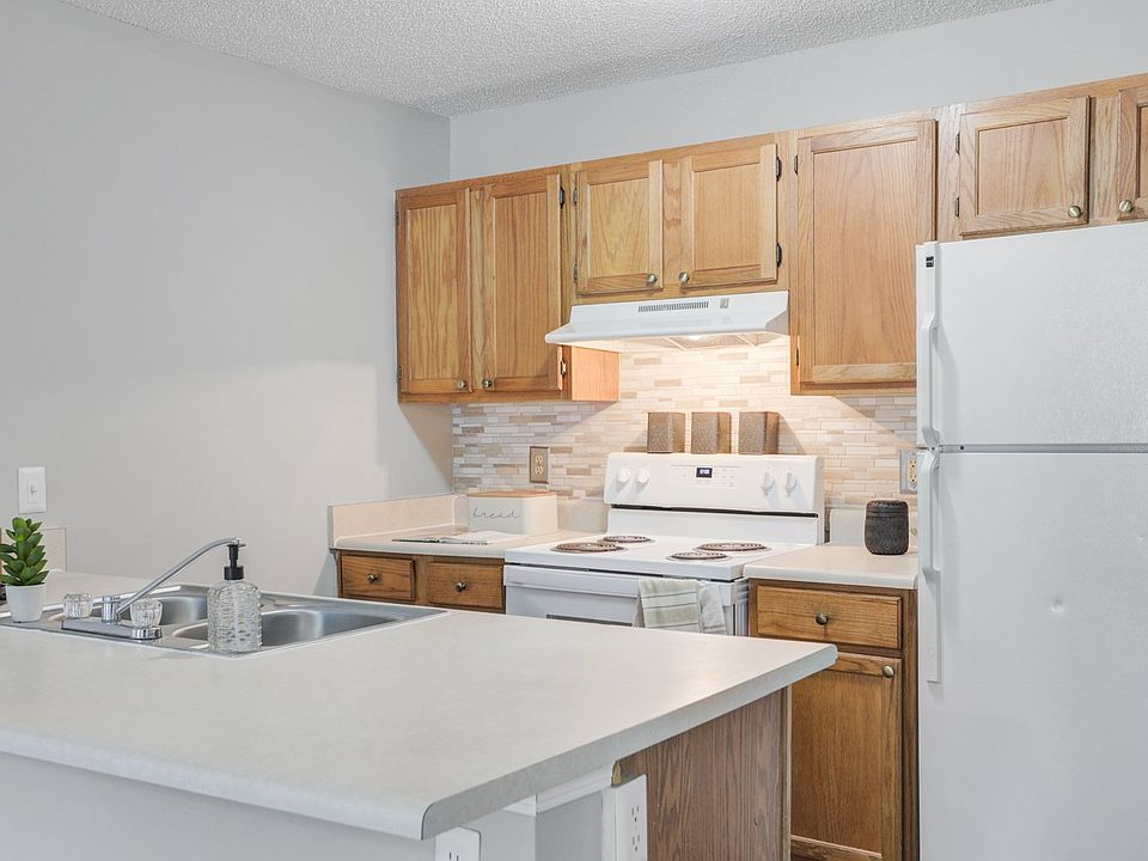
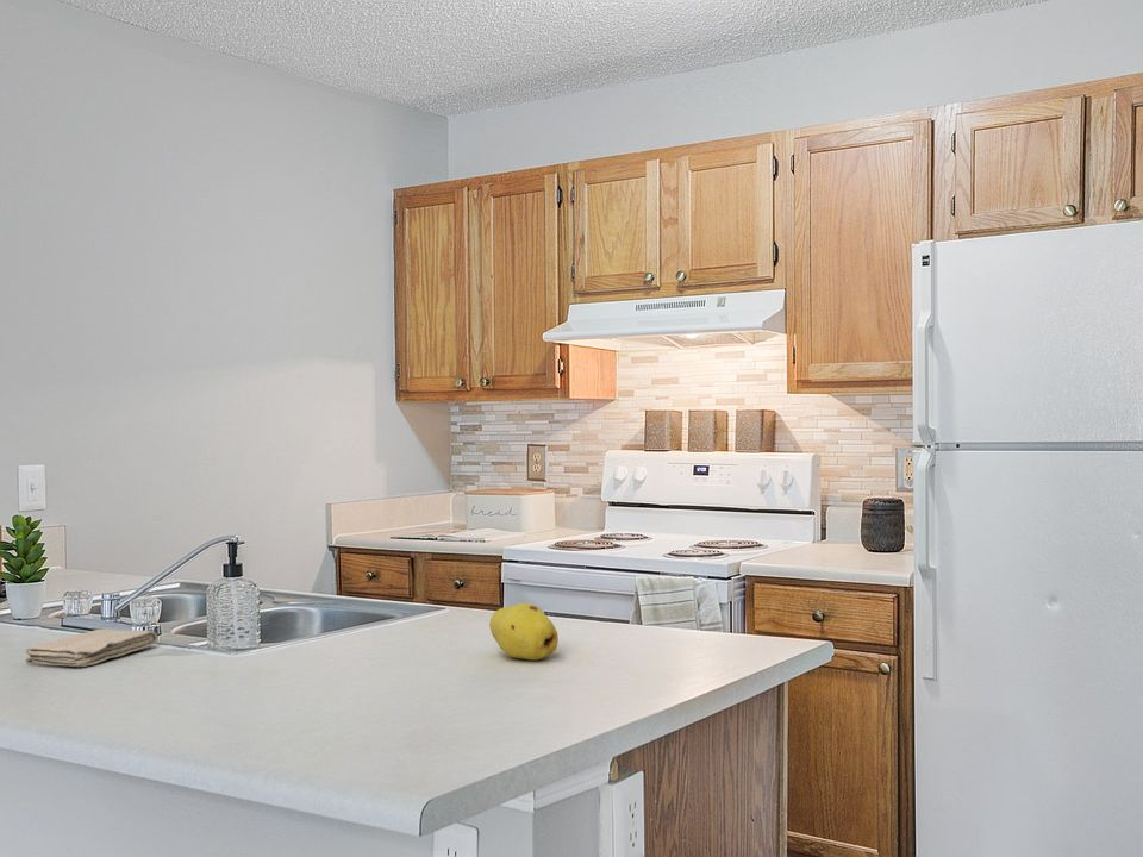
+ washcloth [25,628,158,668]
+ fruit [488,602,560,662]
